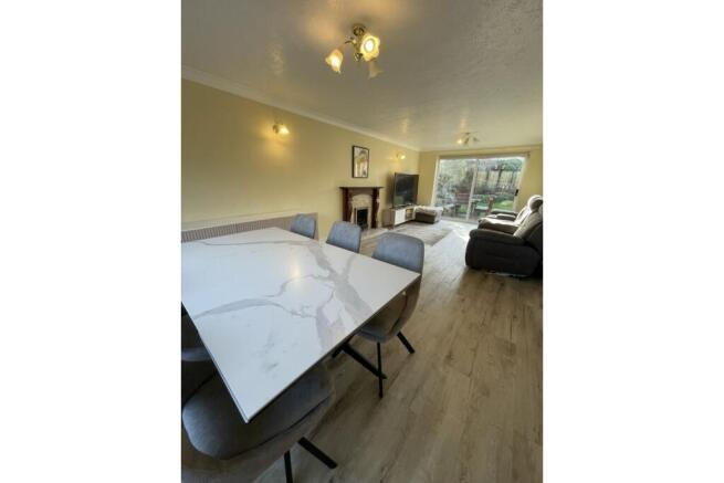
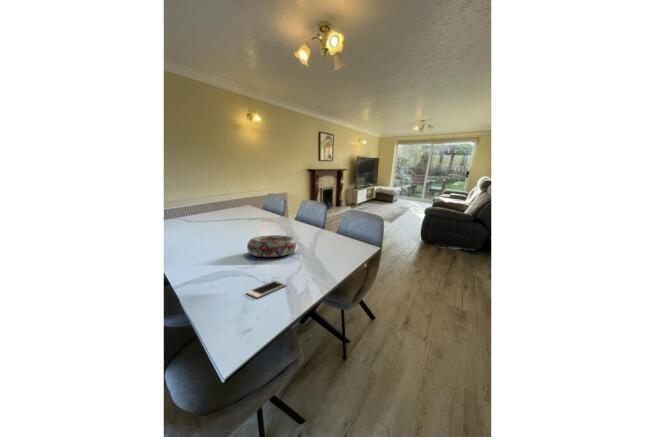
+ decorative bowl [246,234,297,258]
+ cell phone [245,279,288,299]
